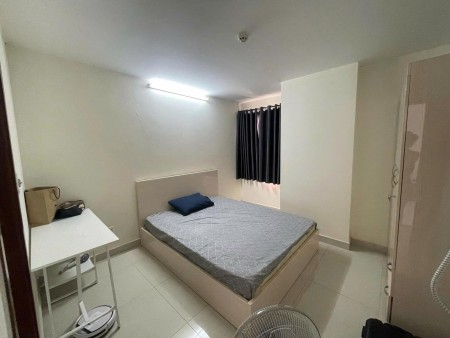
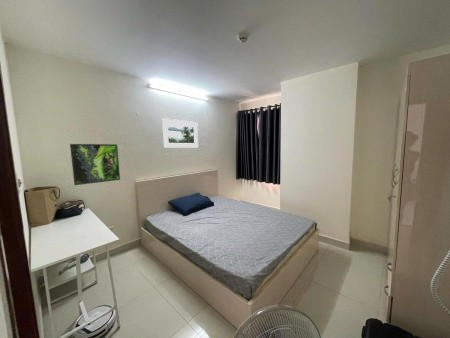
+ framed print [69,143,121,186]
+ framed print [161,117,199,149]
